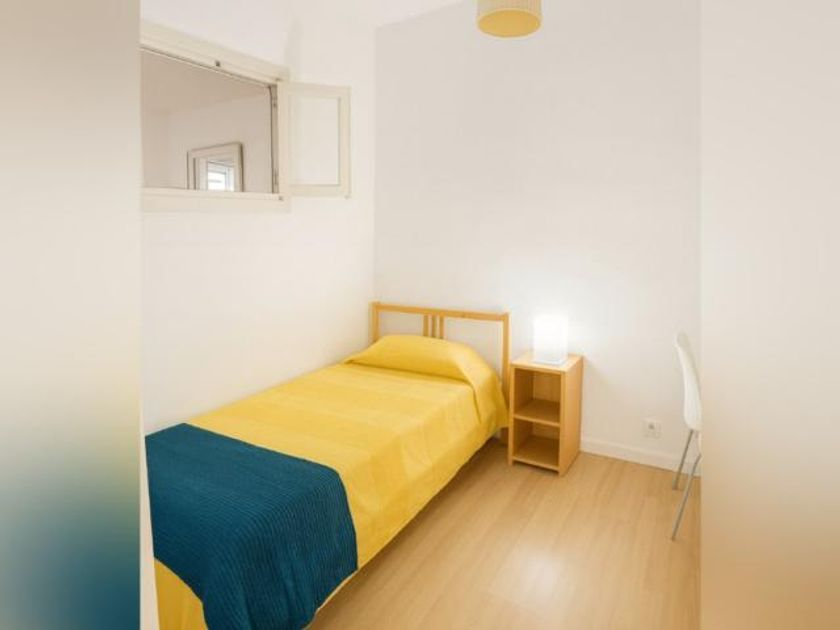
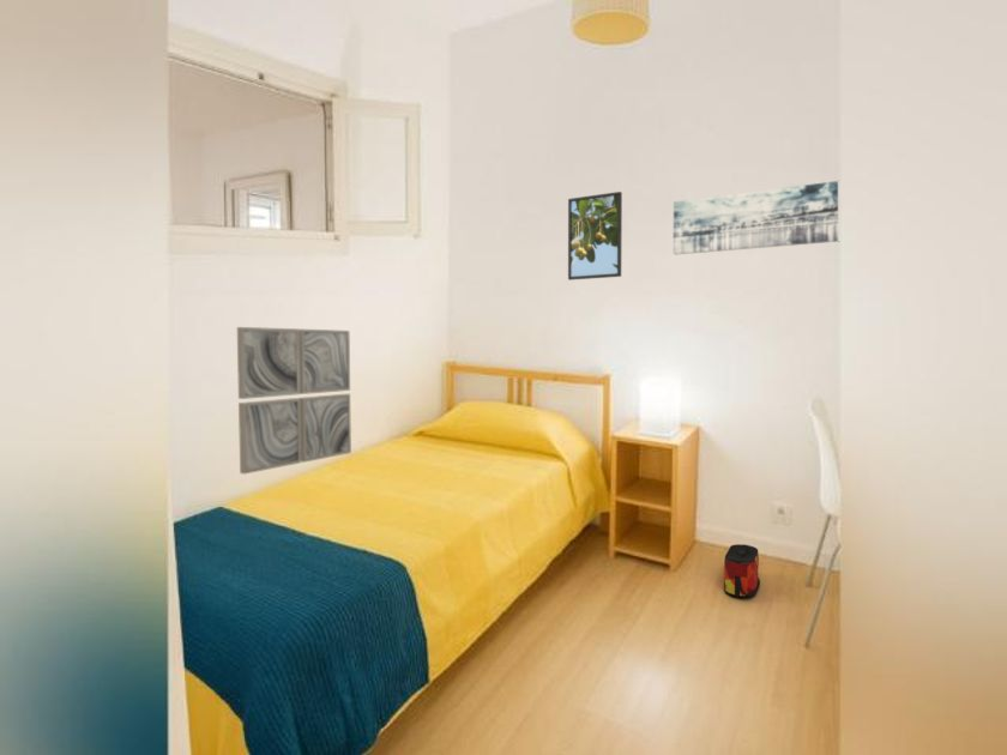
+ wall art [236,326,352,476]
+ bag [723,543,761,598]
+ wall art [673,180,839,255]
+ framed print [567,191,623,282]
